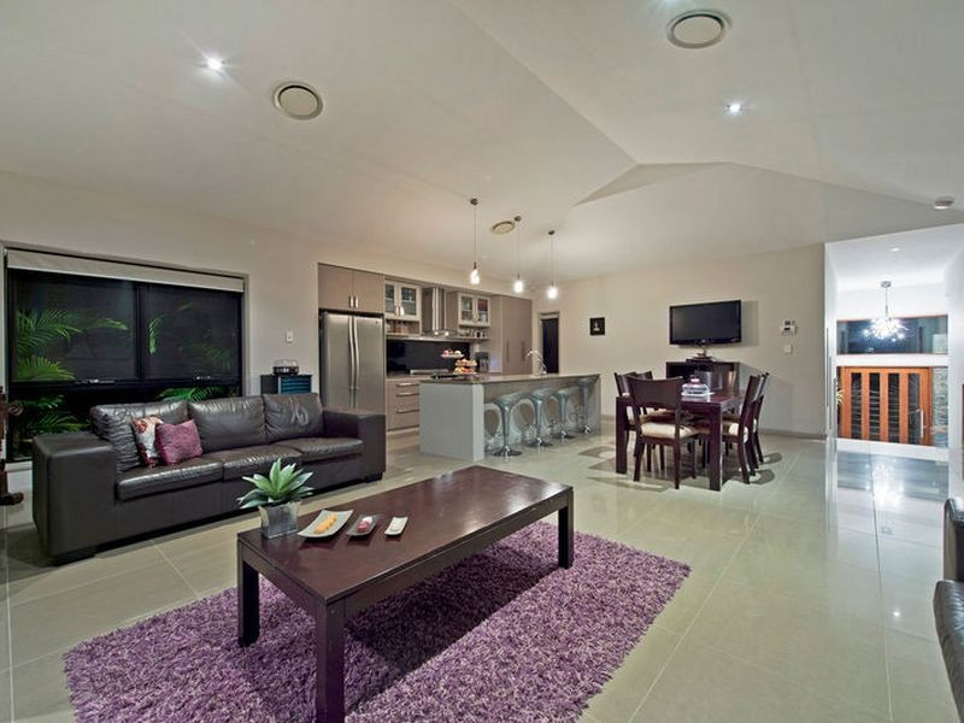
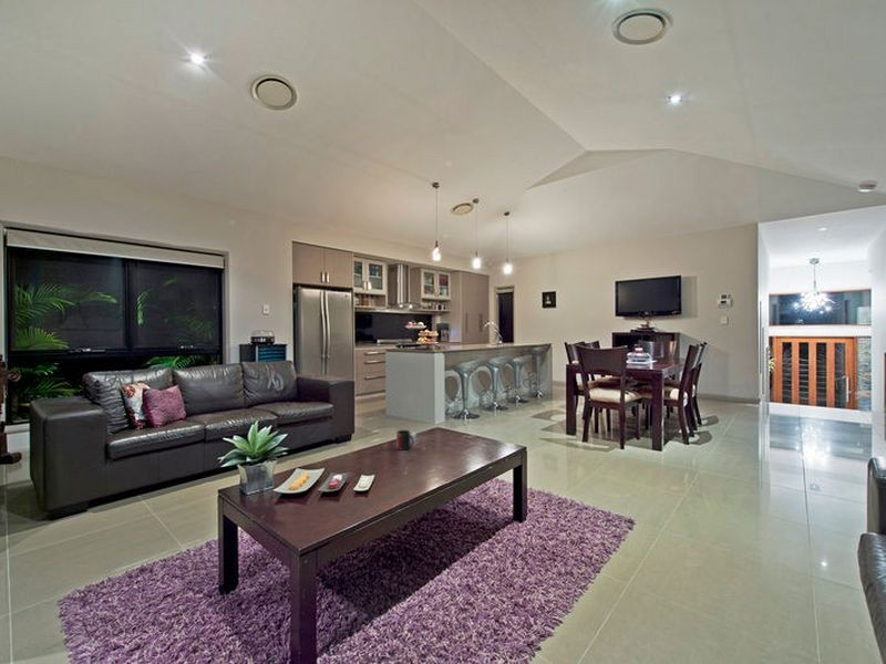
+ mug [395,429,415,452]
